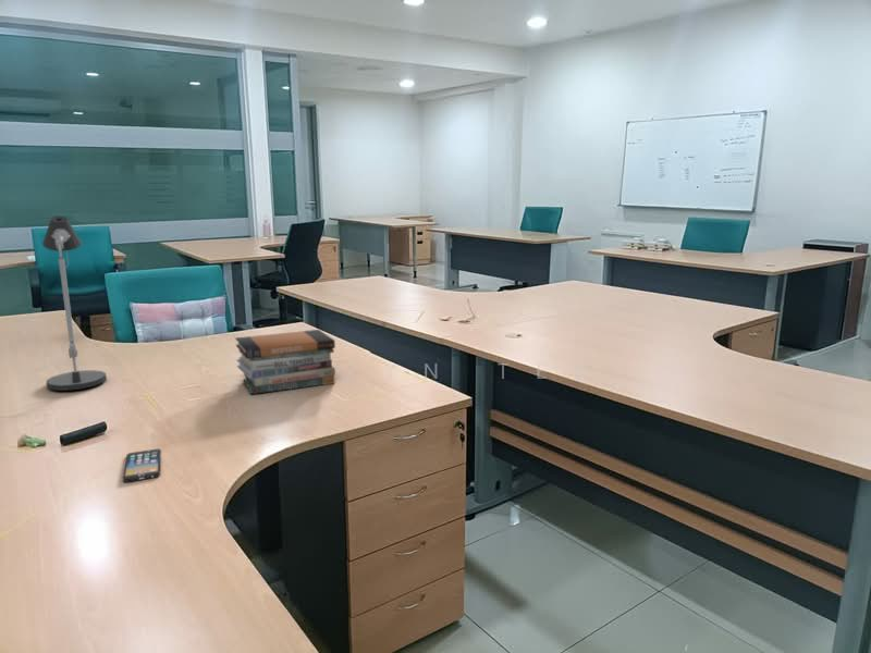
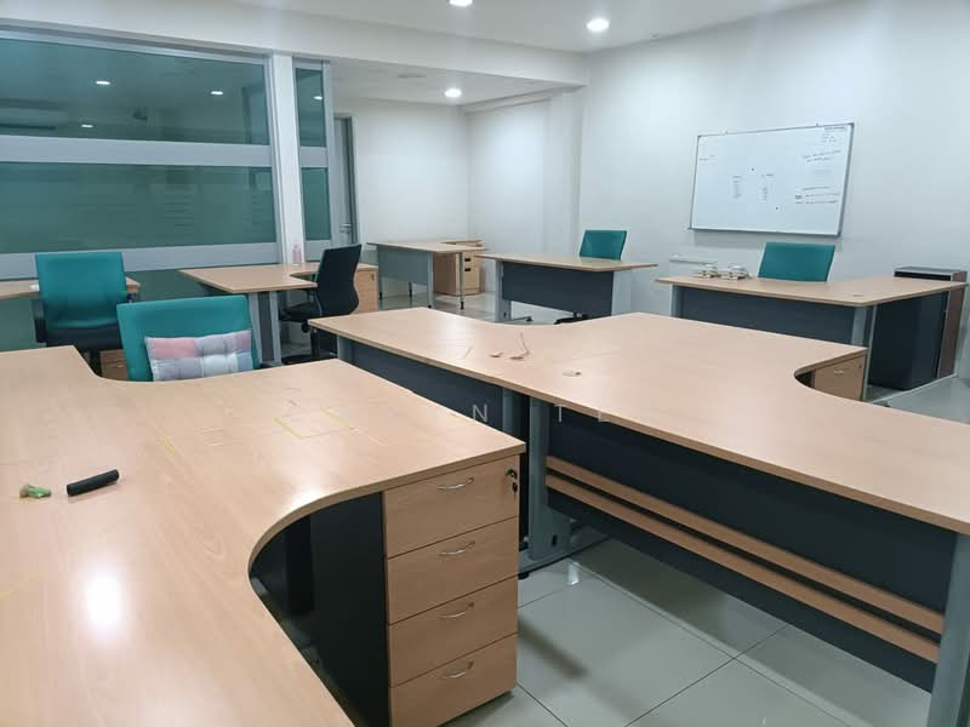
- smartphone [122,448,162,483]
- desk lamp [41,215,108,392]
- book stack [234,329,336,395]
